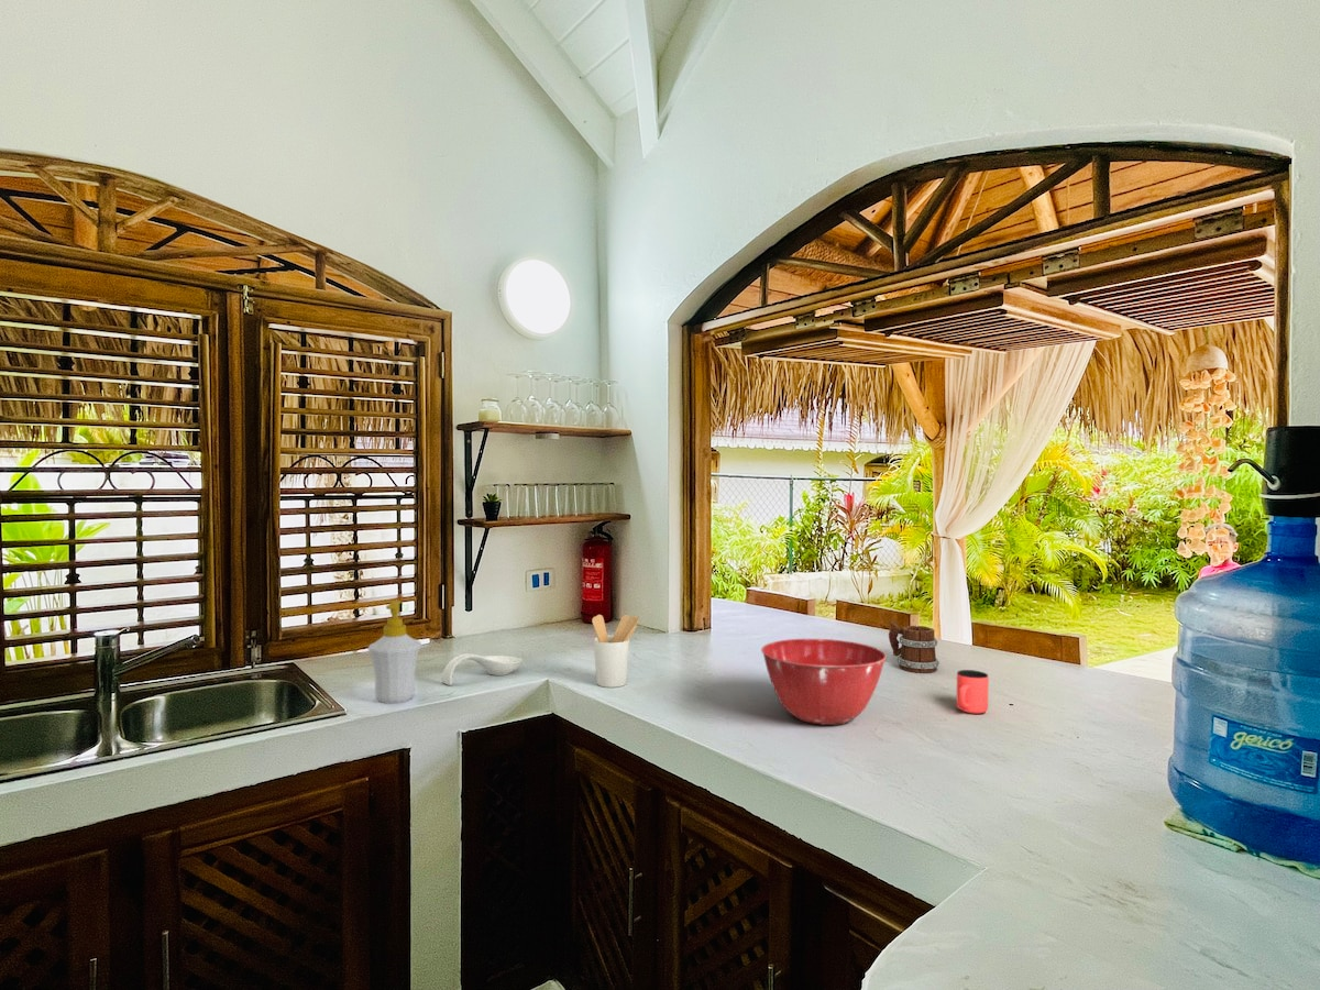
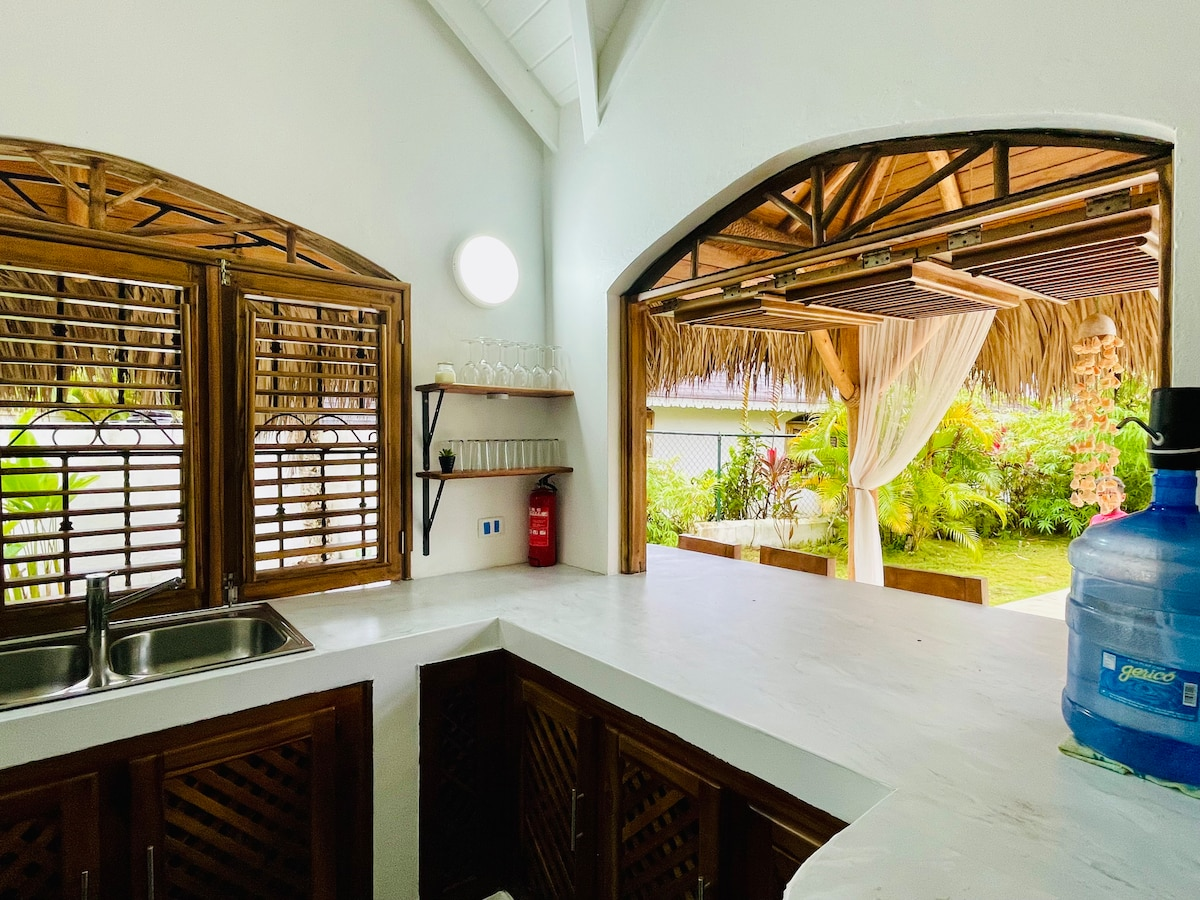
- utensil holder [591,614,640,689]
- soap bottle [367,600,422,704]
- cup [956,669,990,715]
- mug [888,619,941,674]
- spoon rest [440,652,524,686]
- mixing bowl [760,638,888,726]
